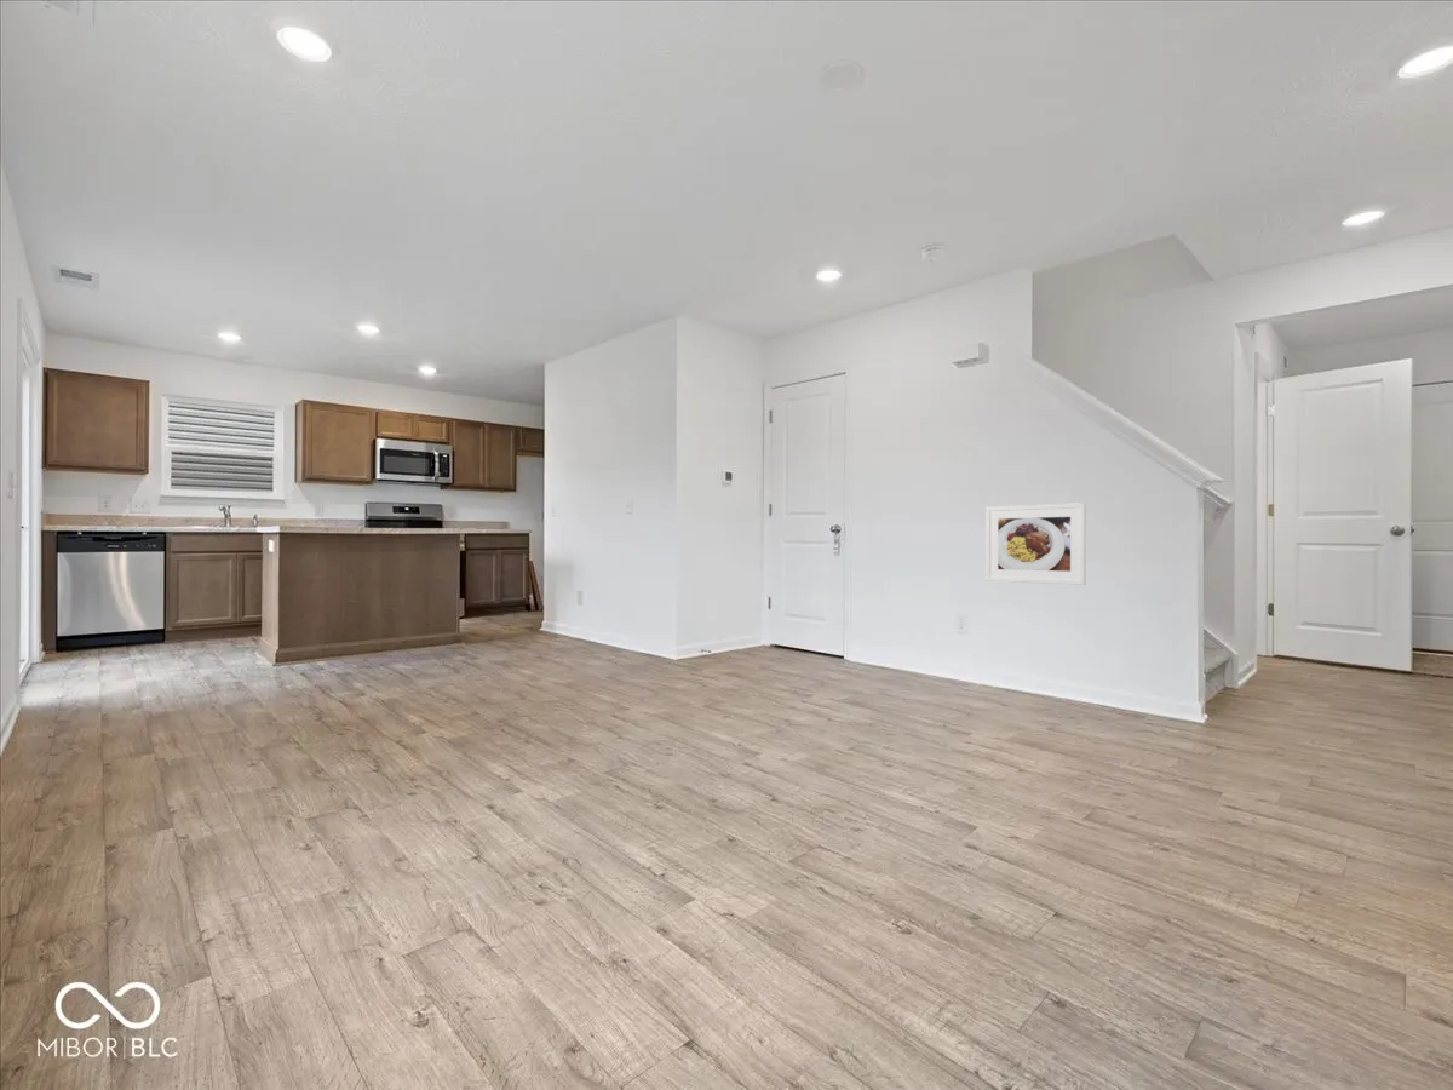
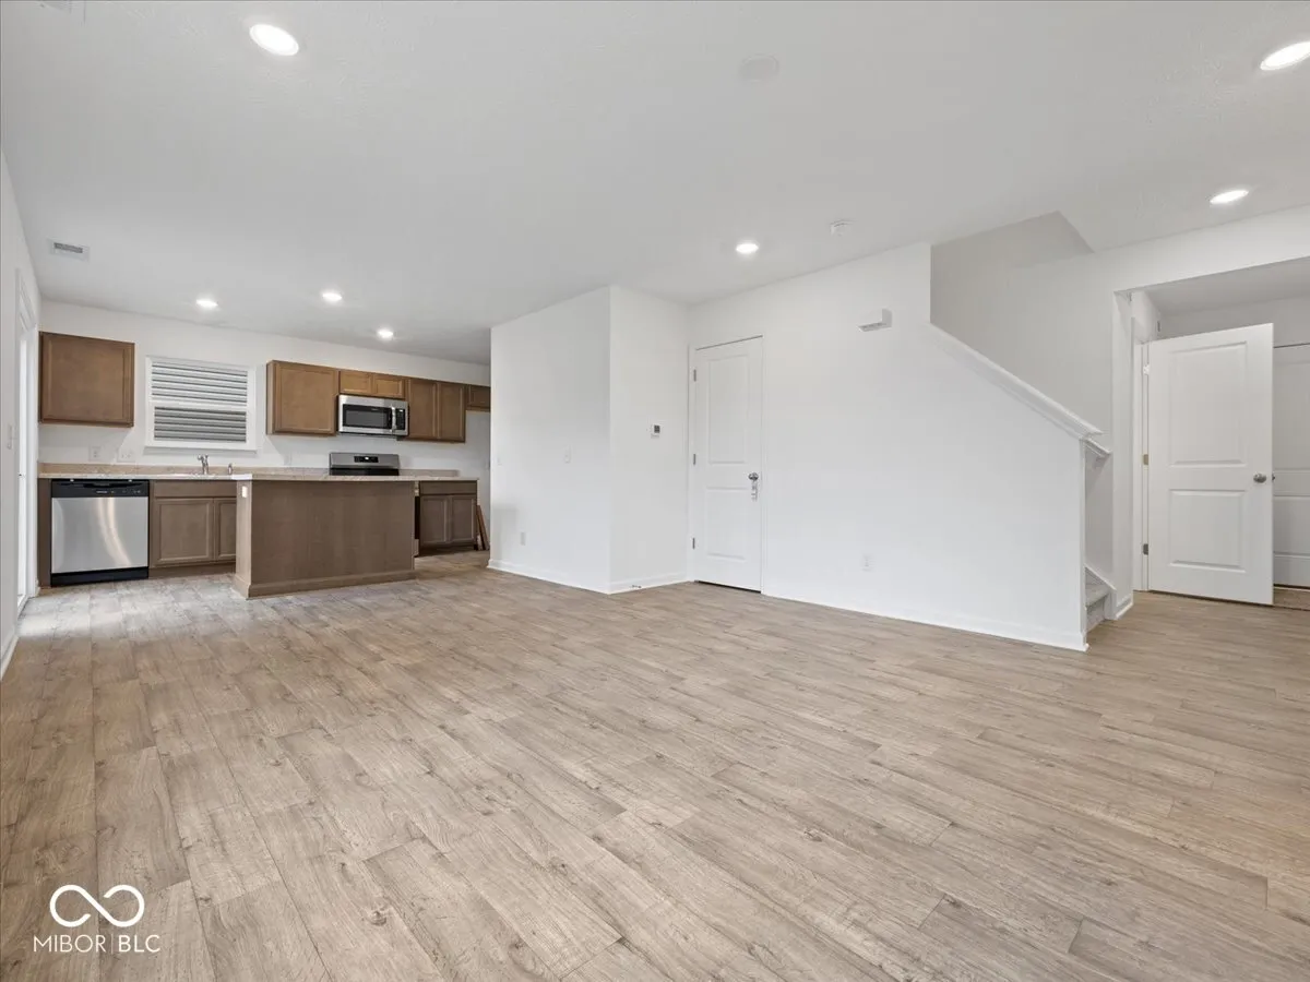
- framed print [984,501,1087,586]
